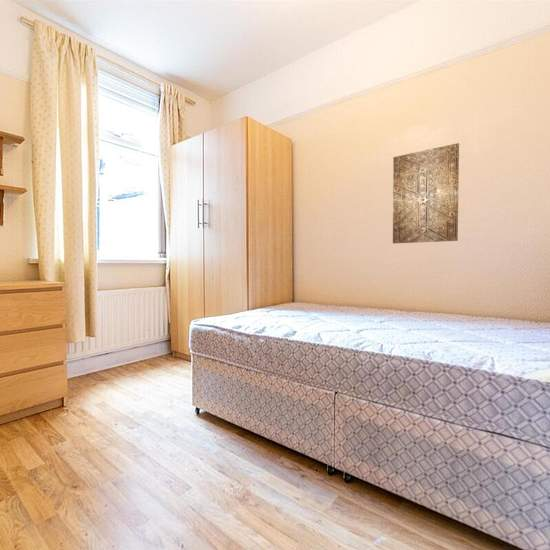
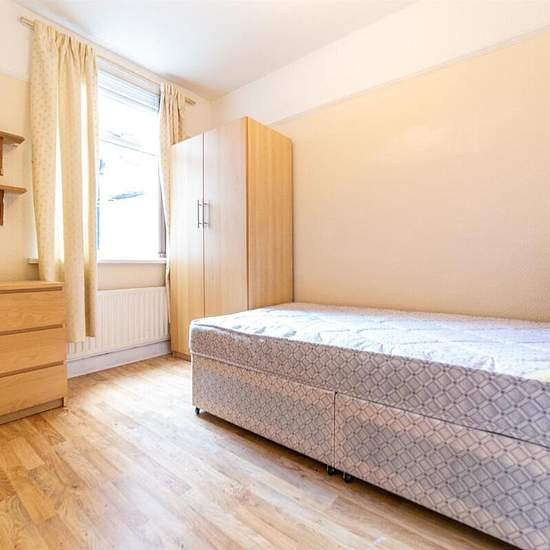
- wall art [392,142,460,244]
